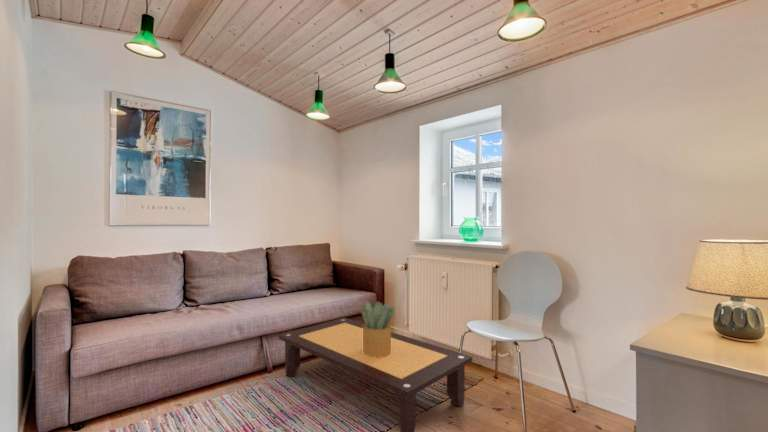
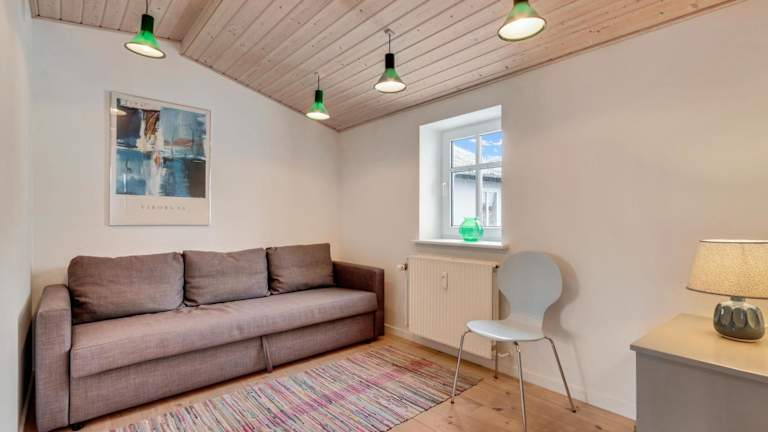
- coffee table [278,317,473,432]
- potted plant [359,300,396,358]
